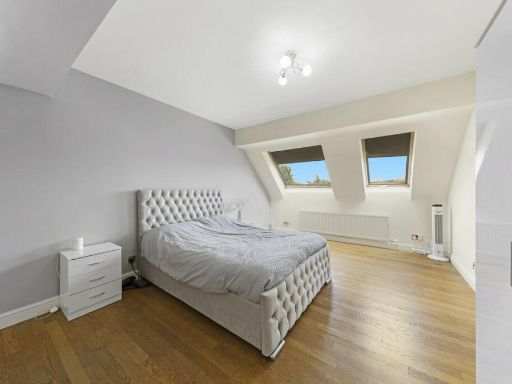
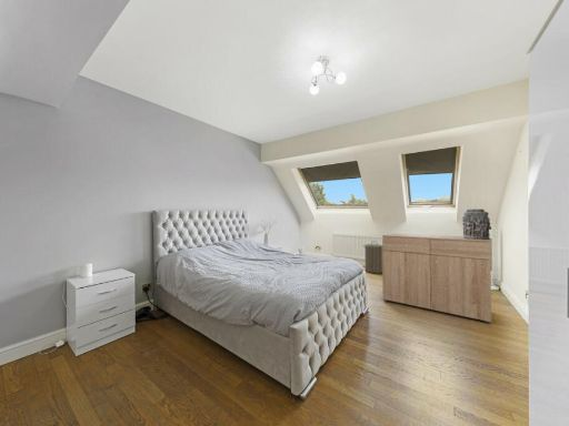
+ dresser [381,232,492,324]
+ decorative urn [461,207,491,240]
+ laundry hamper [362,240,382,275]
